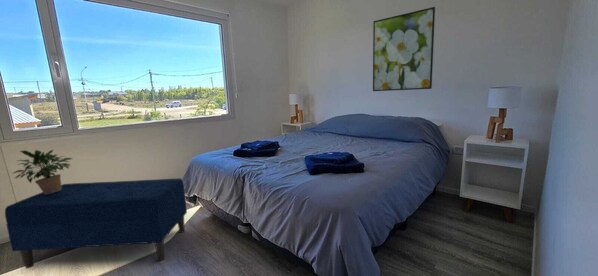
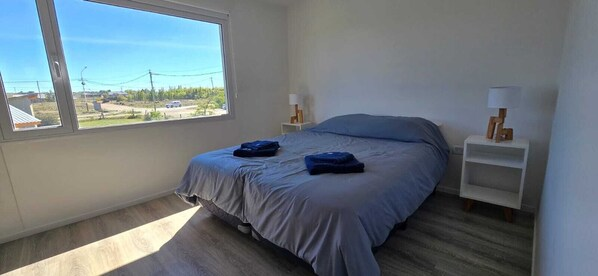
- bench [4,178,188,269]
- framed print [372,6,436,92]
- potted plant [12,149,73,194]
